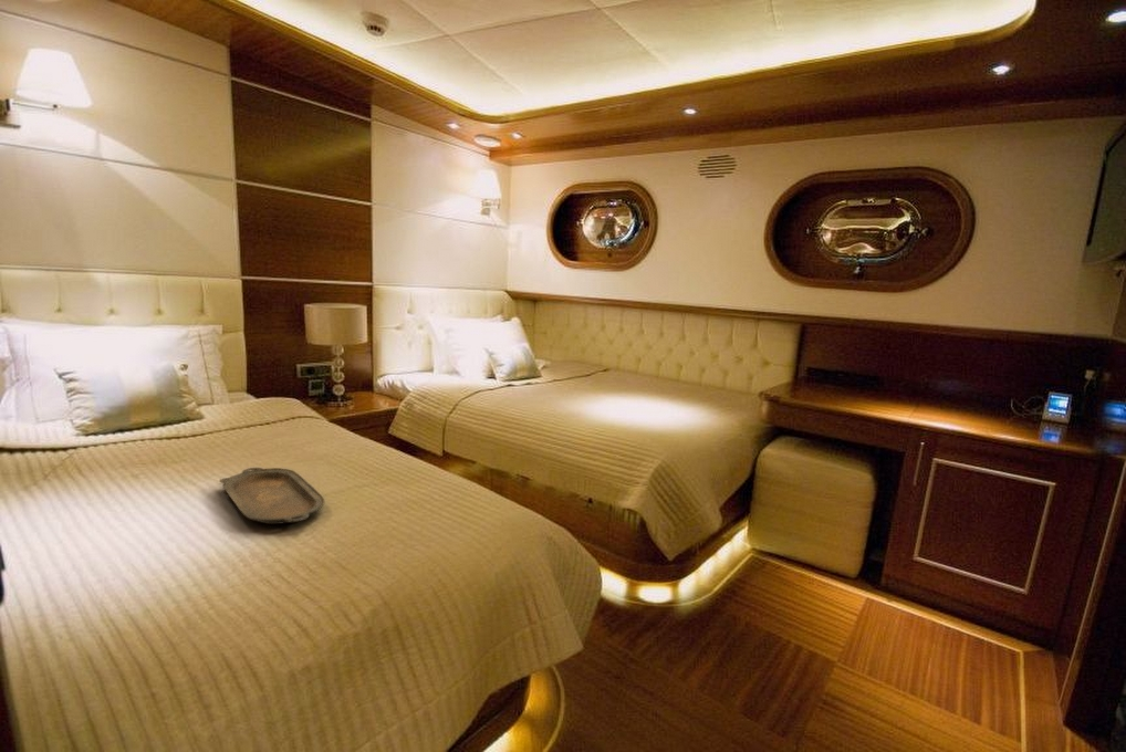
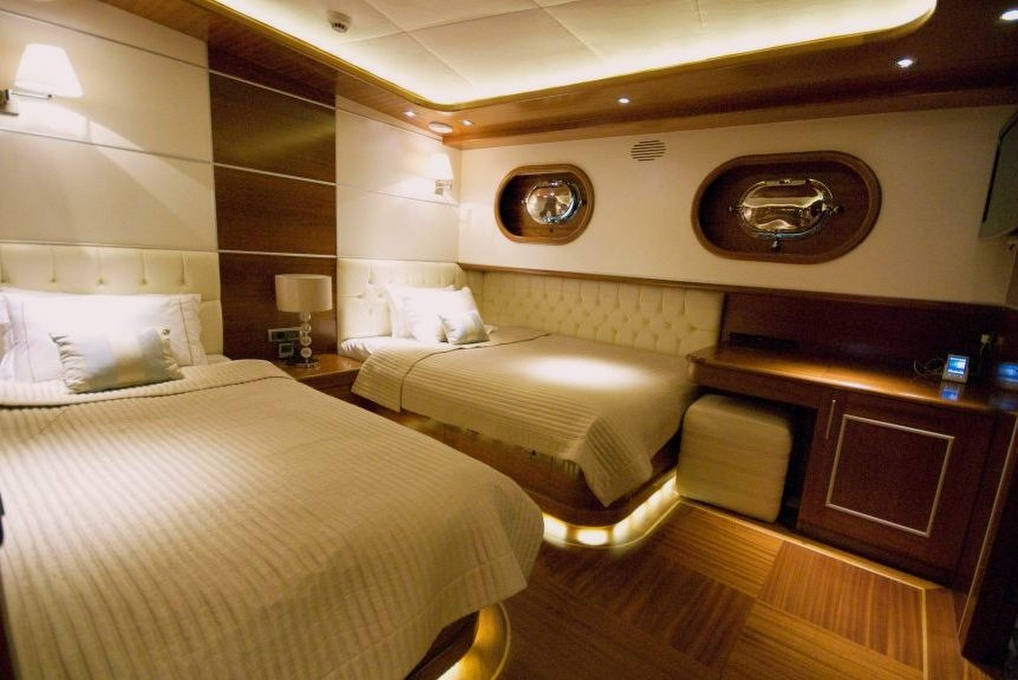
- serving tray [218,467,325,525]
